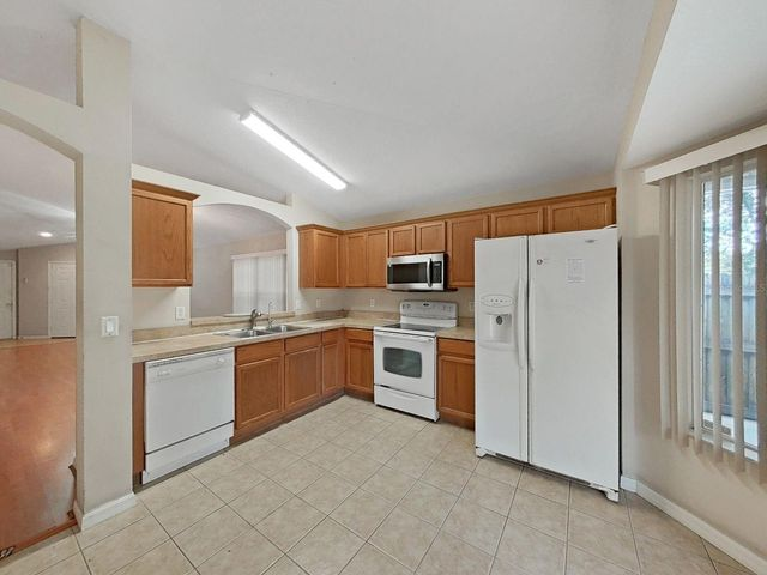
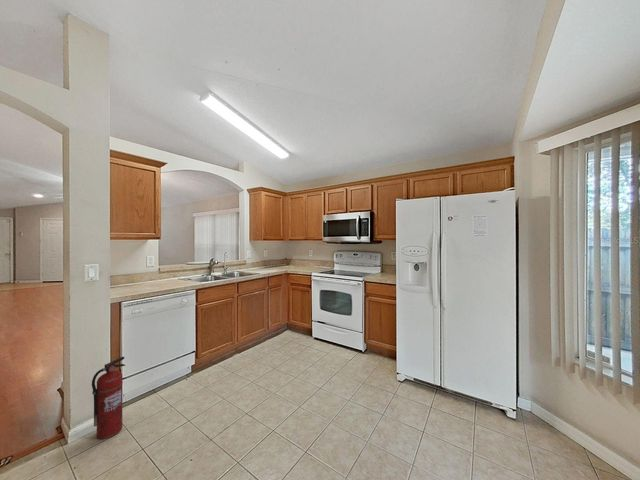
+ fire extinguisher [91,356,126,440]
